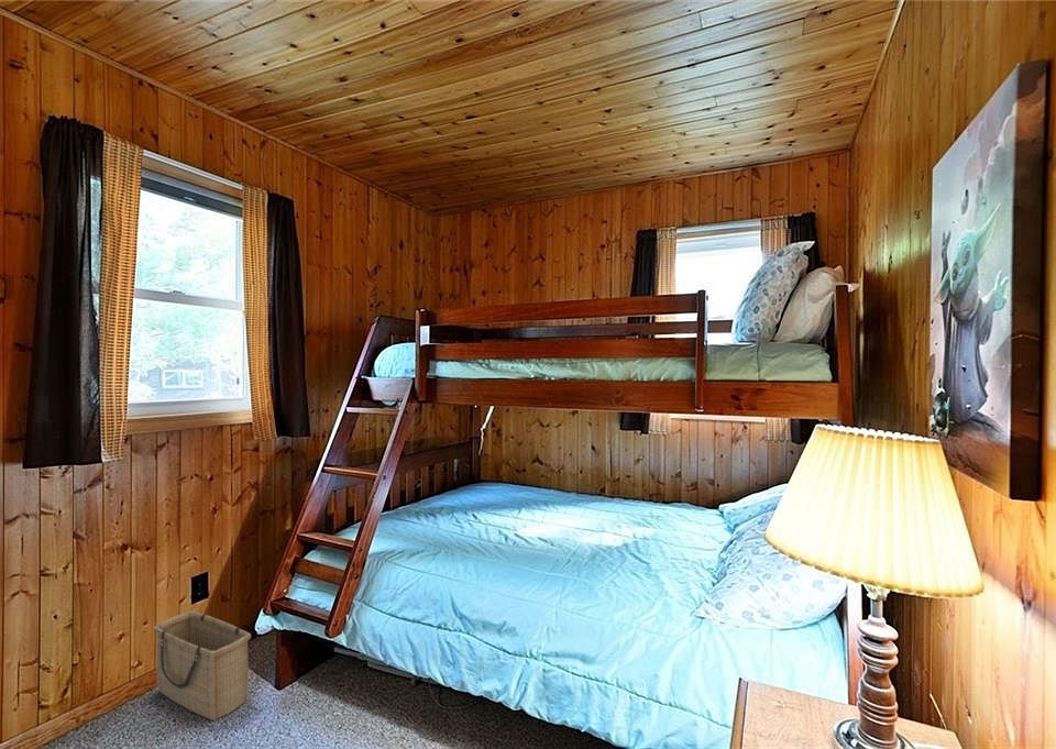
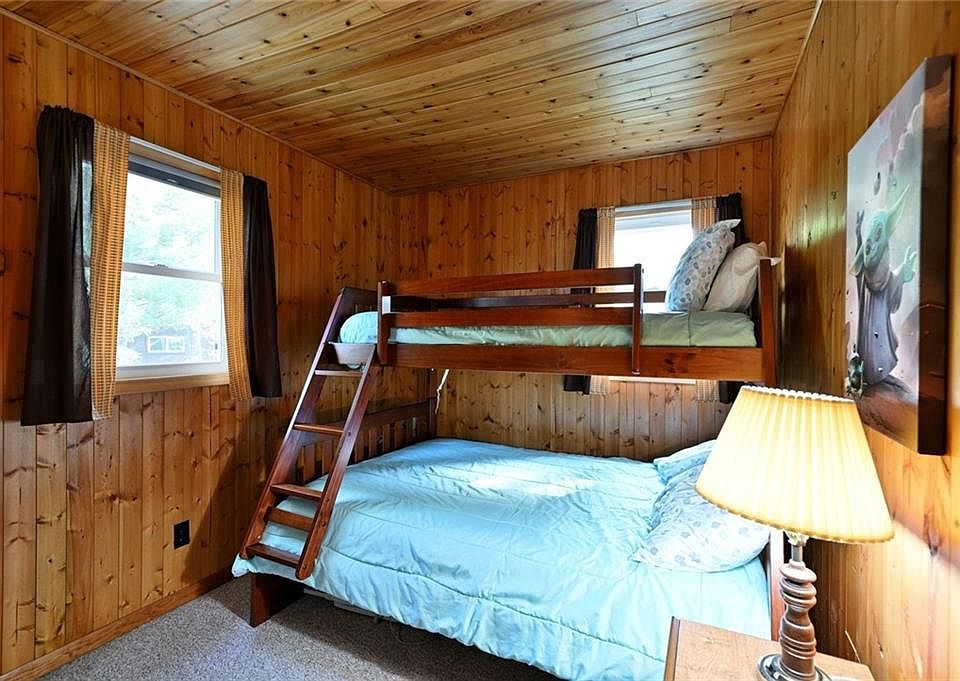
- basket [152,610,252,722]
